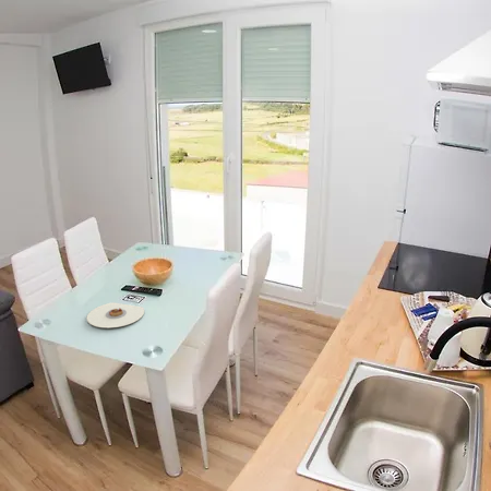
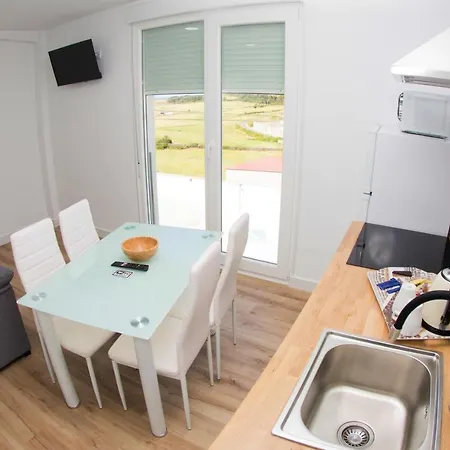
- plate [85,301,145,328]
